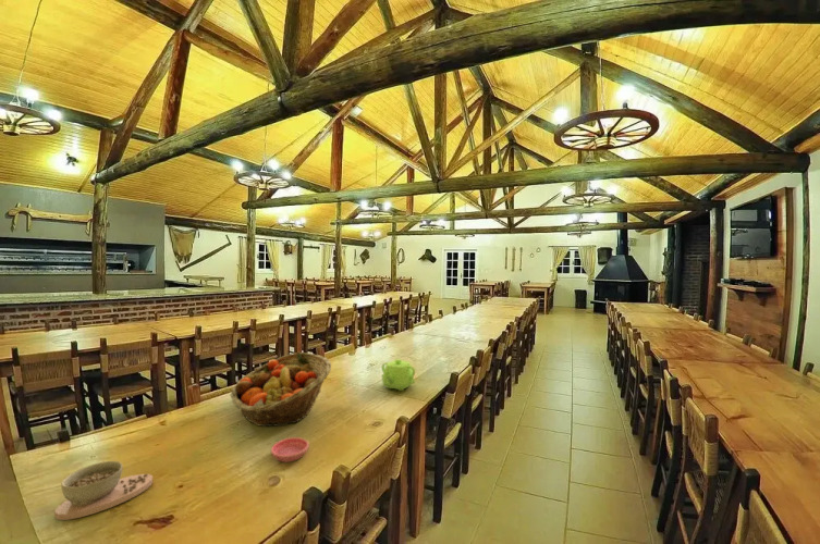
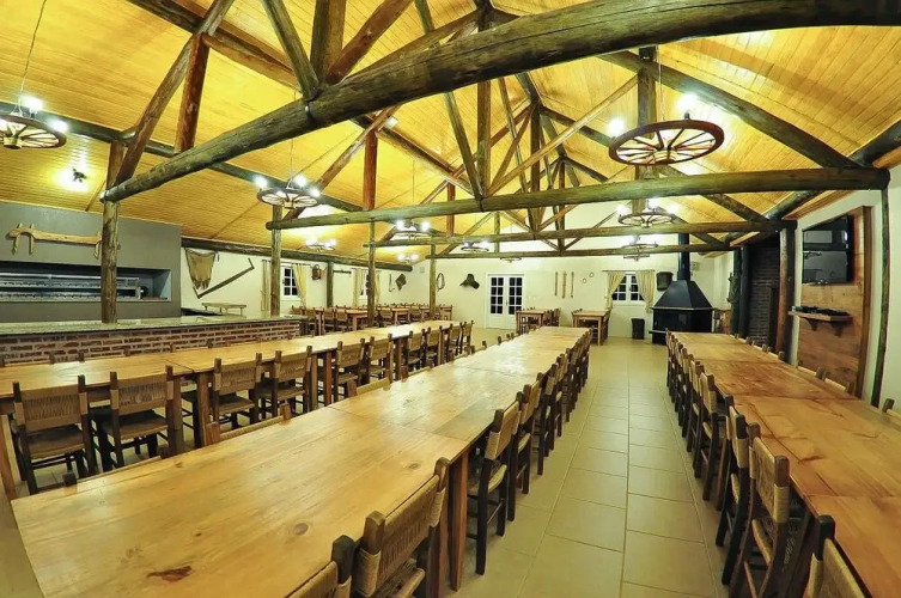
- bowl [53,460,154,521]
- teapot [381,358,416,392]
- fruit basket [230,351,333,428]
- saucer [270,436,310,463]
